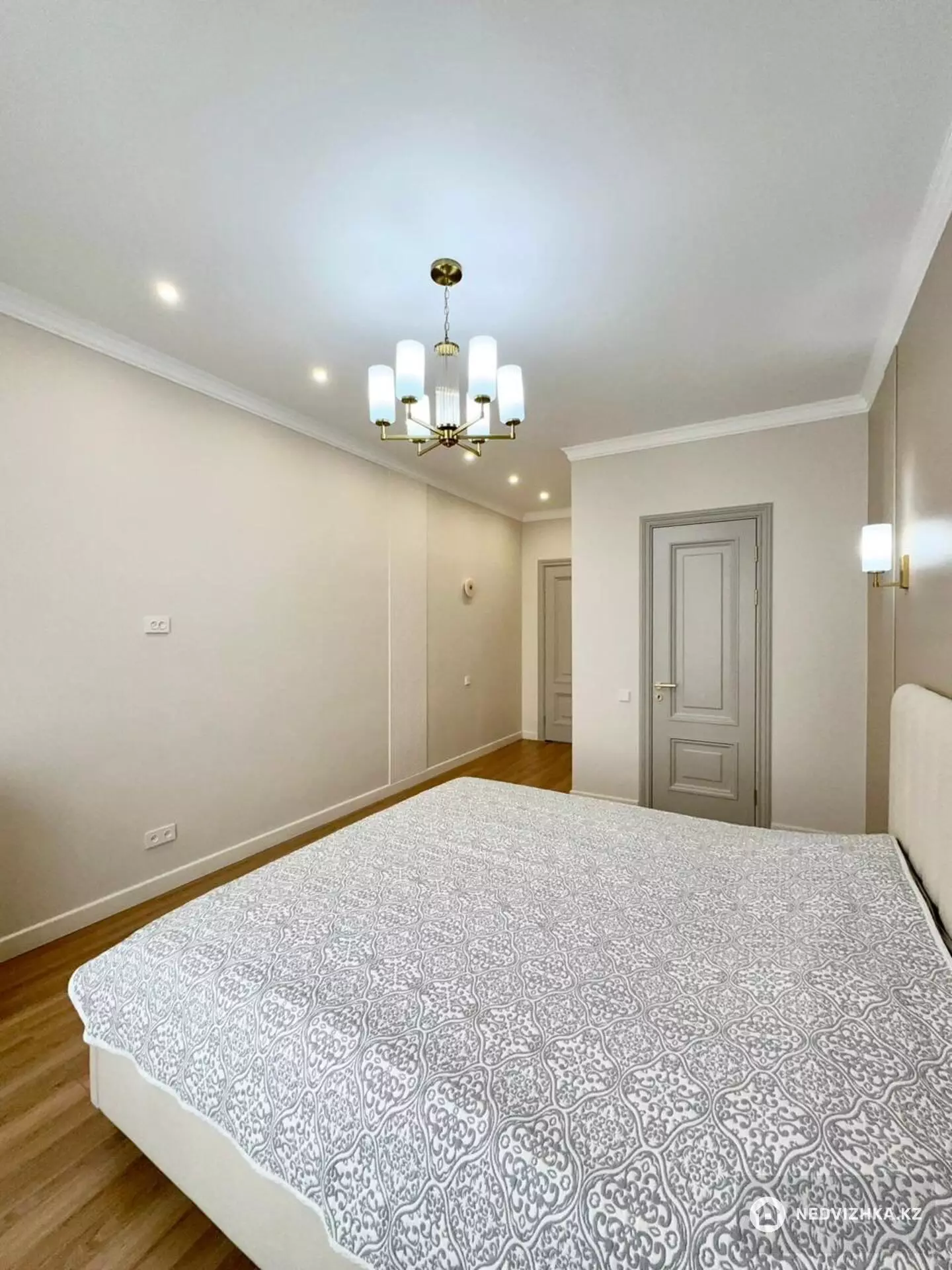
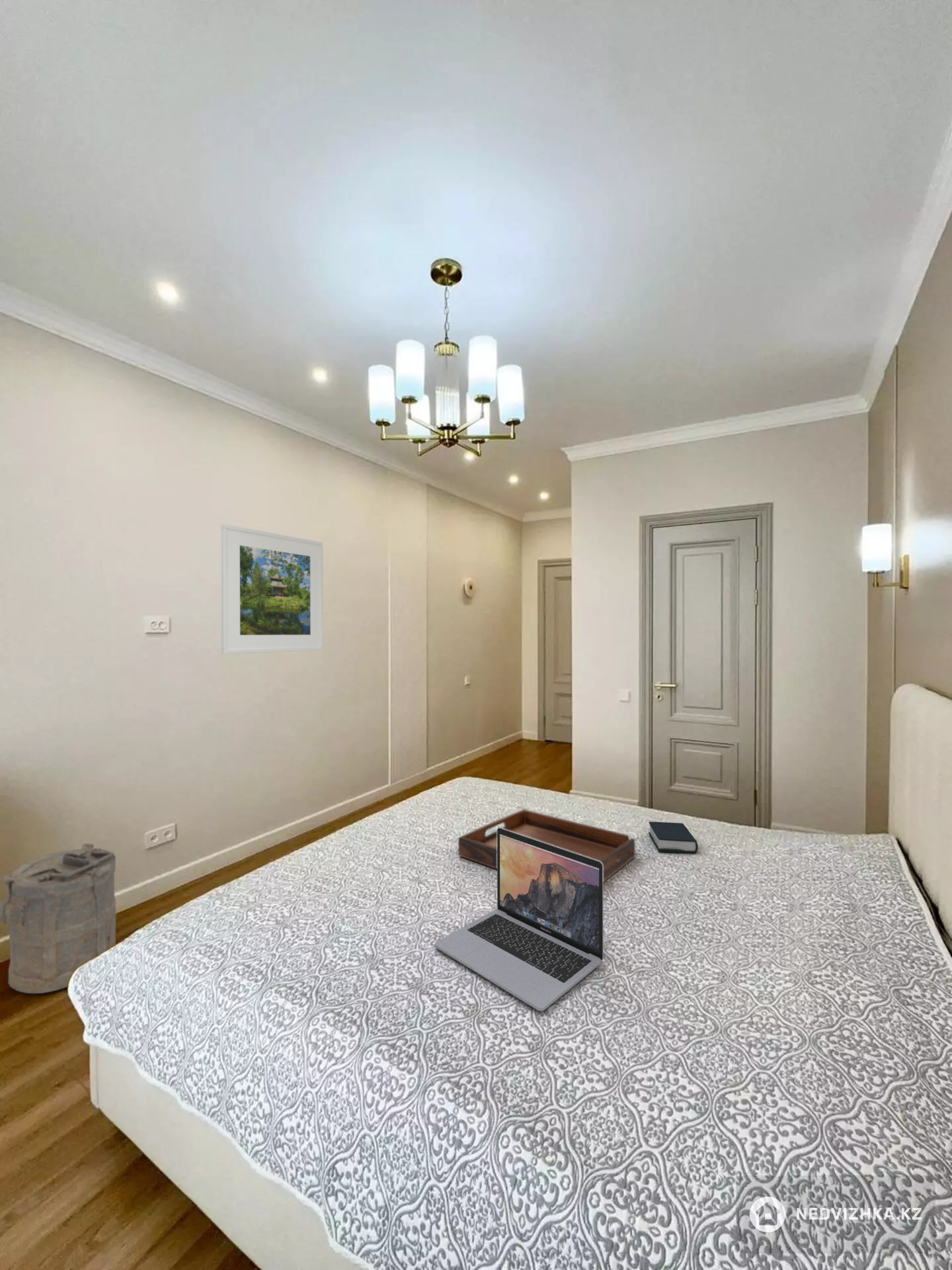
+ laundry hamper [0,843,116,994]
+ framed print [221,523,324,655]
+ serving tray [457,808,636,883]
+ laptop [434,827,604,1011]
+ book [648,821,699,854]
